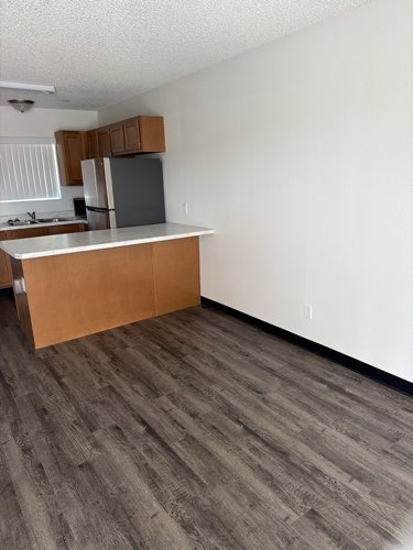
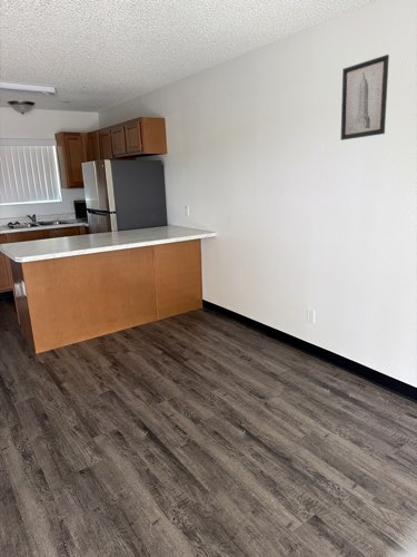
+ wall art [340,53,390,141]
